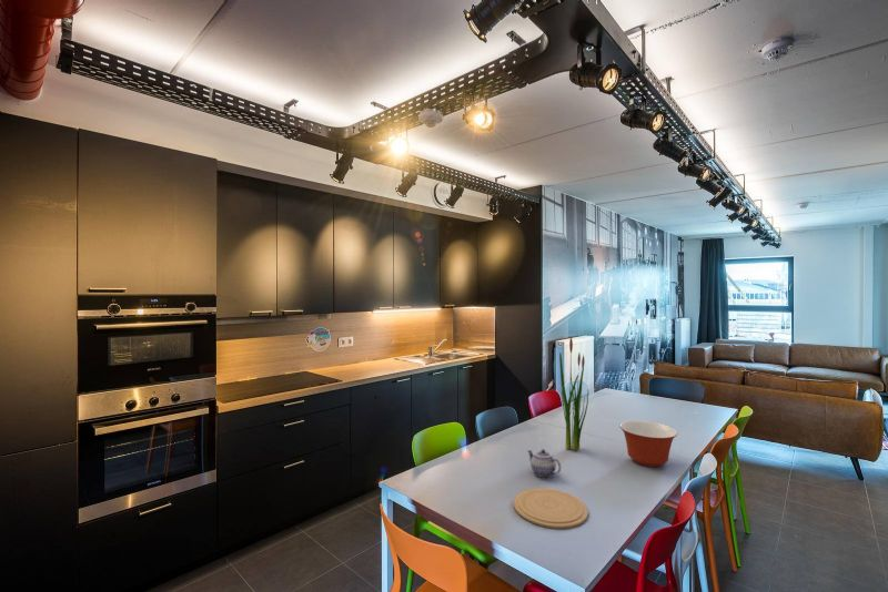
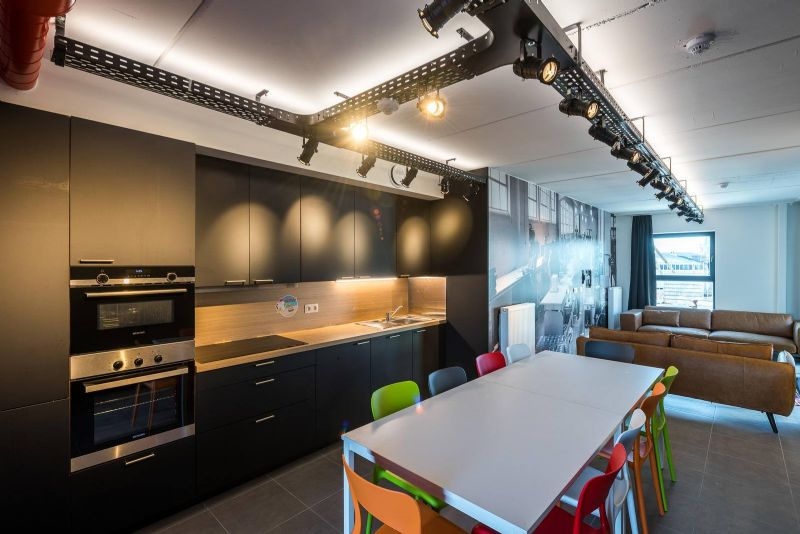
- mixing bowl [618,420,678,468]
- plant [558,334,589,451]
- teapot [526,448,562,478]
- plate [513,488,589,530]
